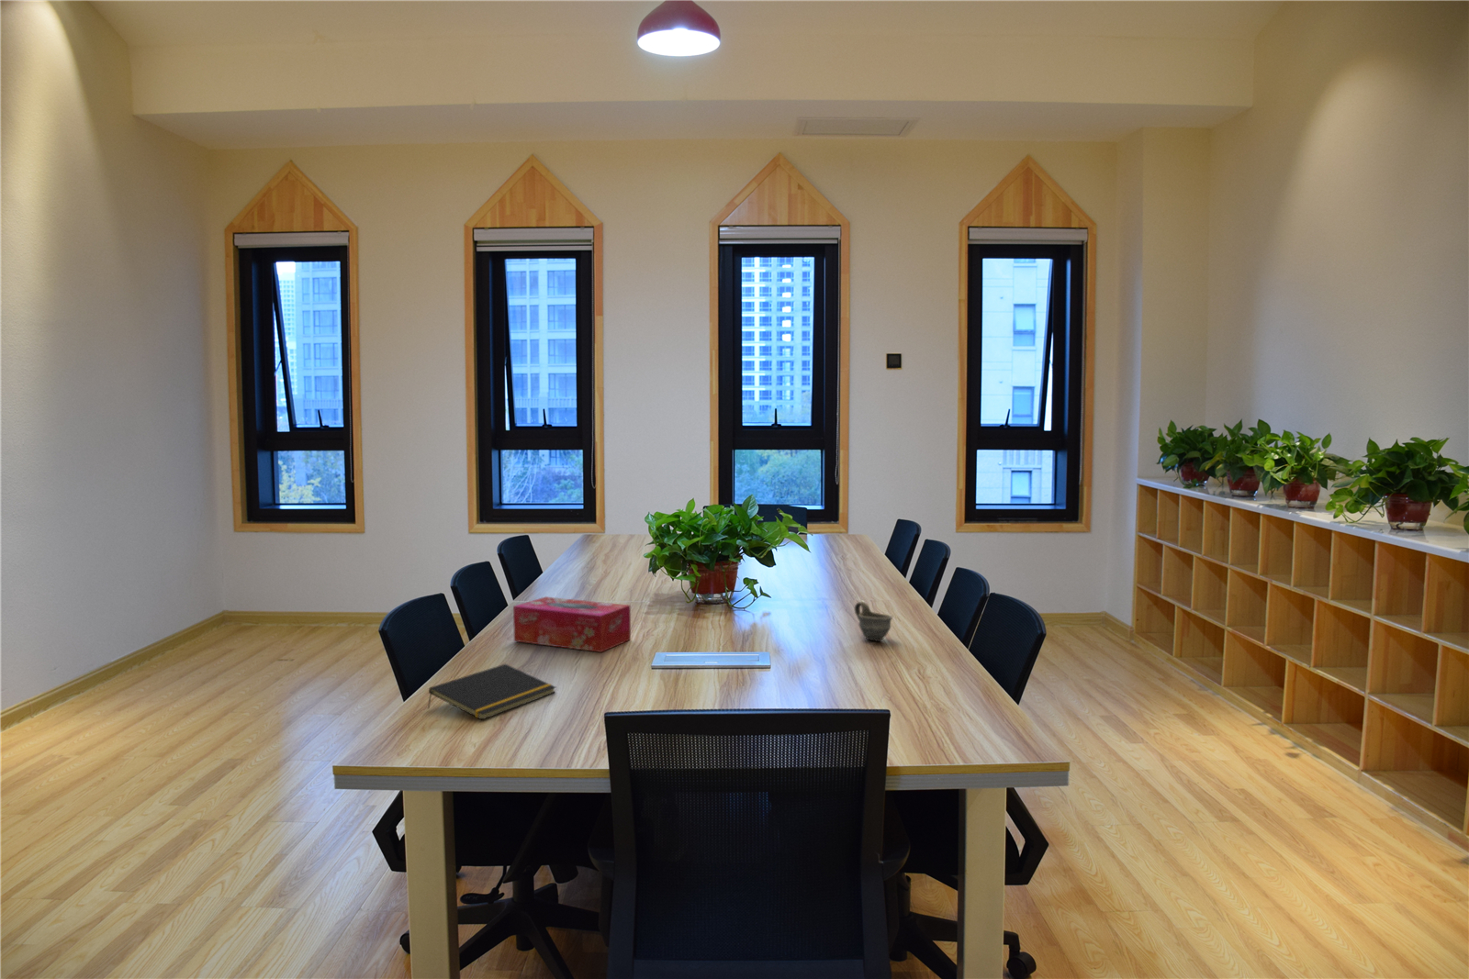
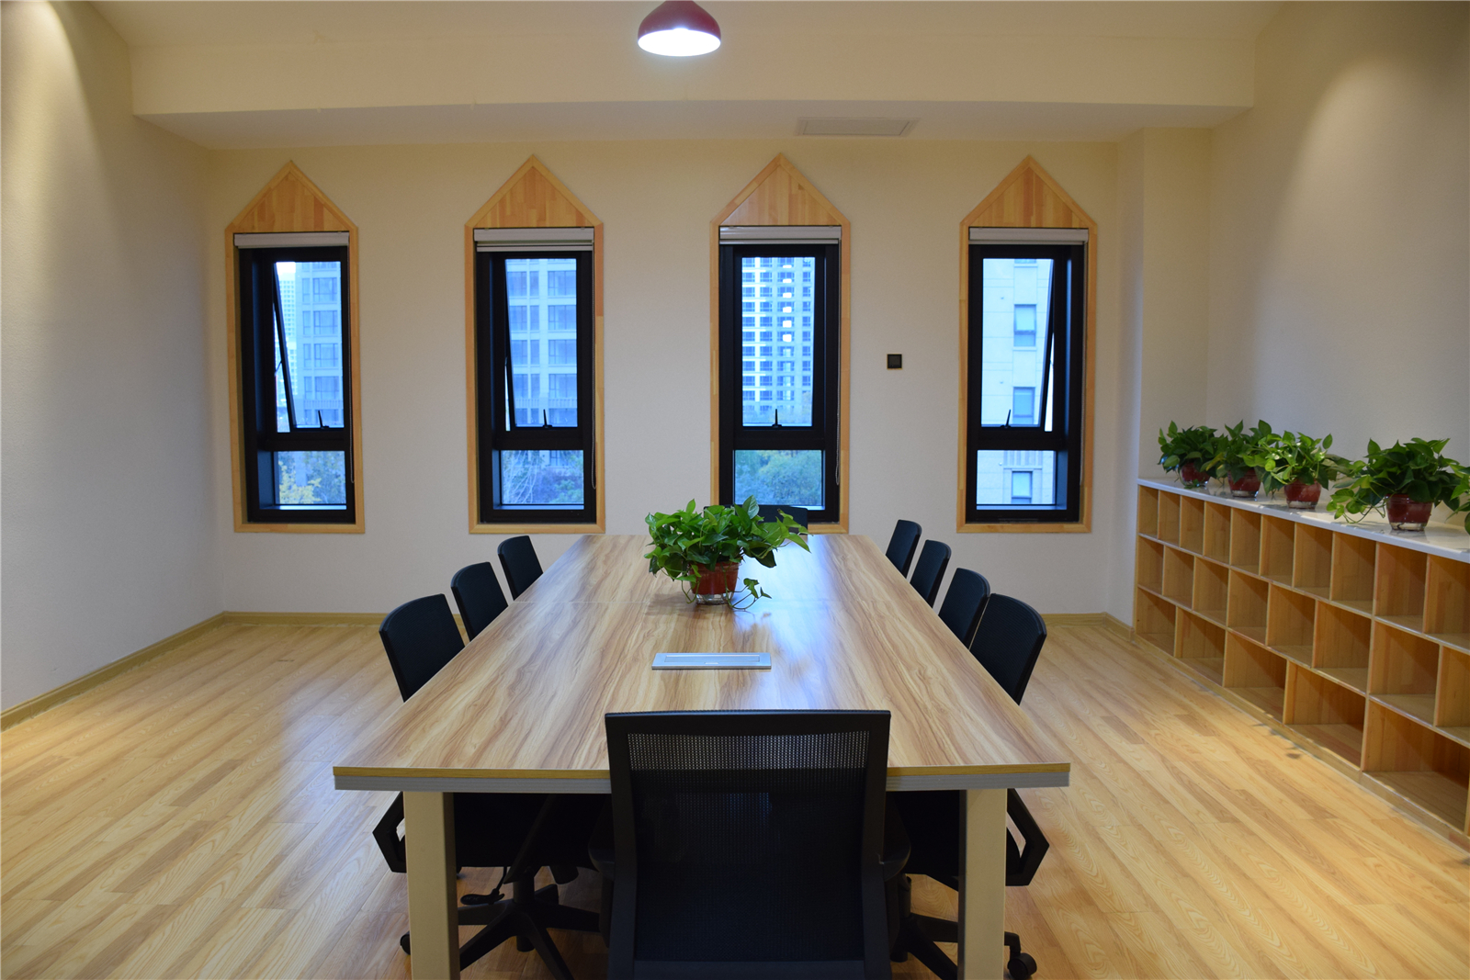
- notepad [427,663,557,720]
- tissue box [513,595,632,653]
- cup [853,601,893,642]
